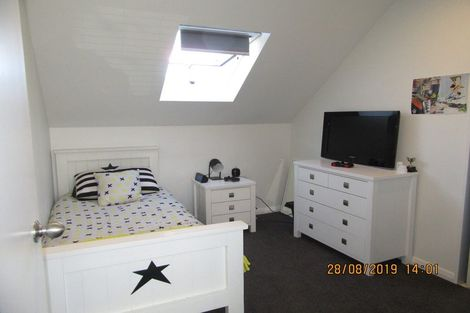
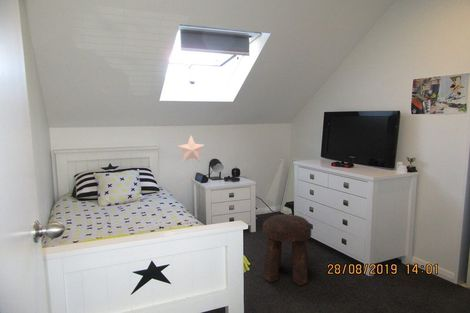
+ decorative star [177,135,205,163]
+ stool [262,213,312,287]
